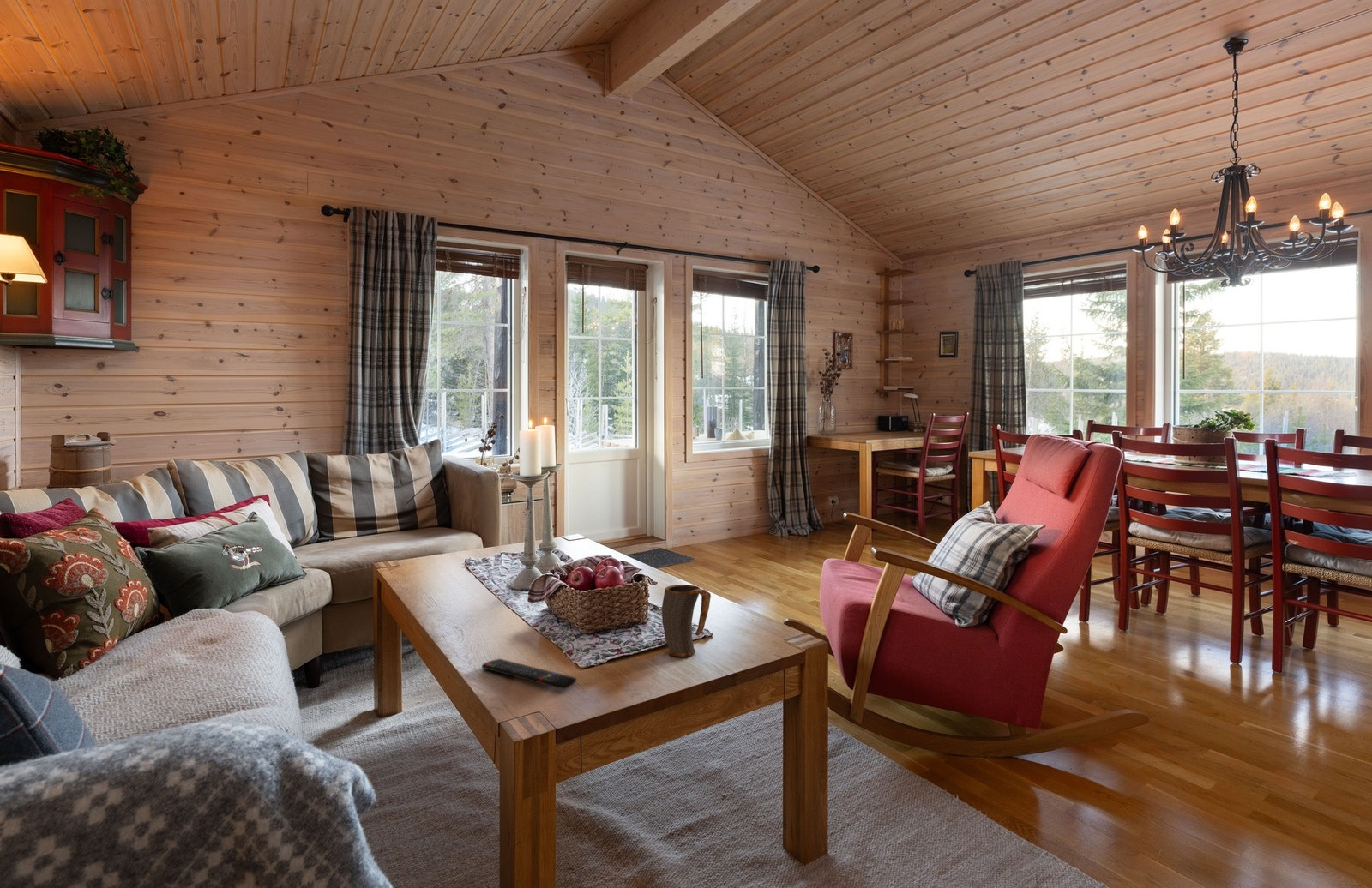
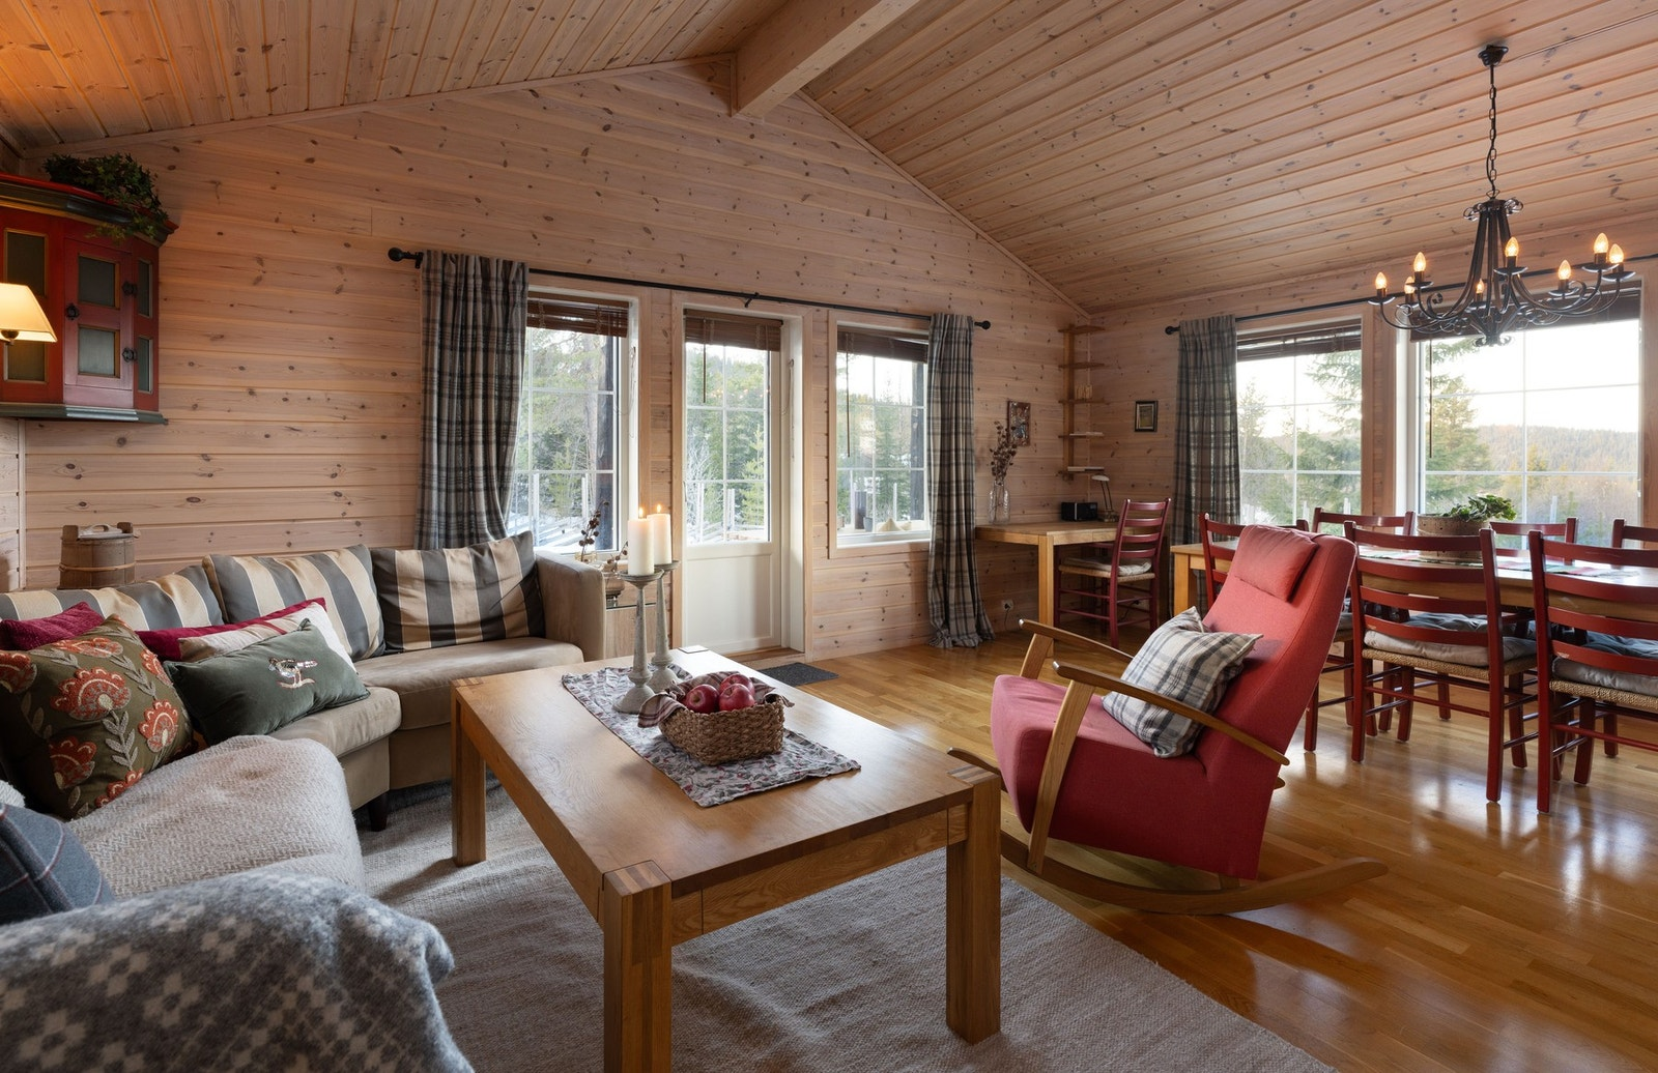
- remote control [481,658,577,690]
- mug [661,584,712,657]
